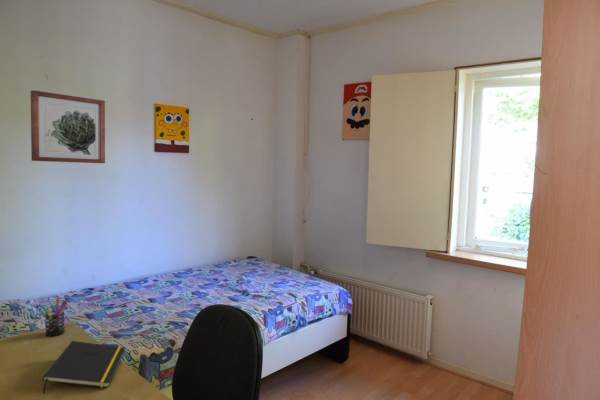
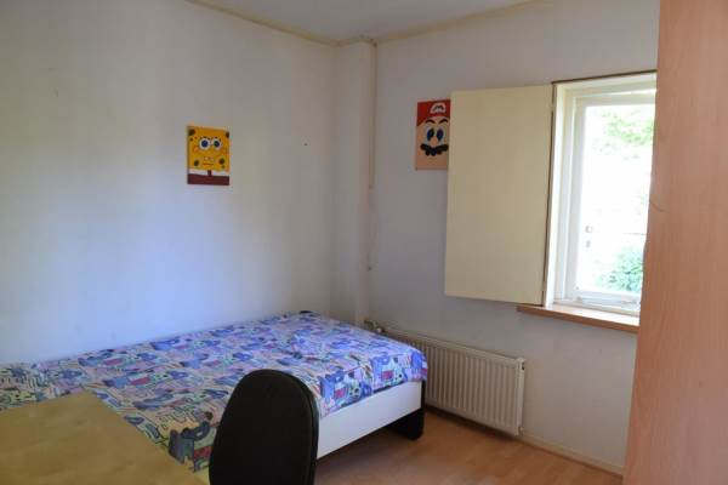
- notepad [42,340,126,395]
- pen holder [40,296,69,337]
- wall art [30,89,106,164]
